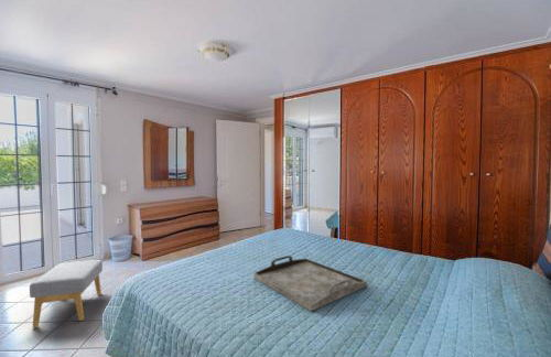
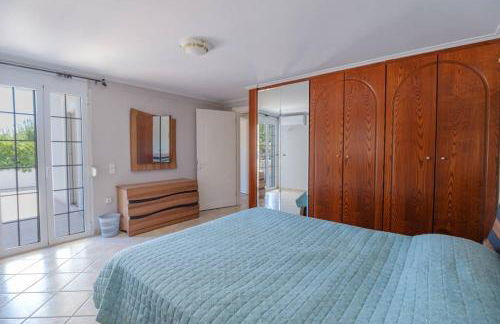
- footstool [29,259,104,328]
- serving tray [252,255,368,312]
